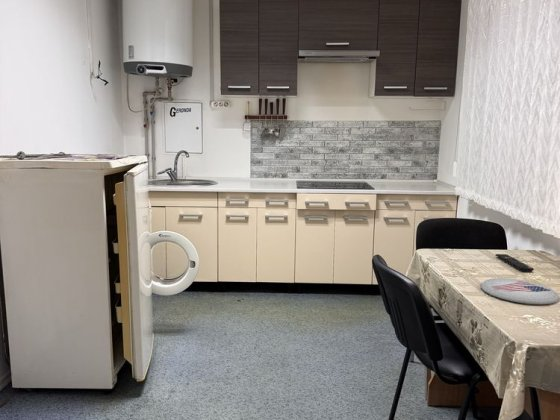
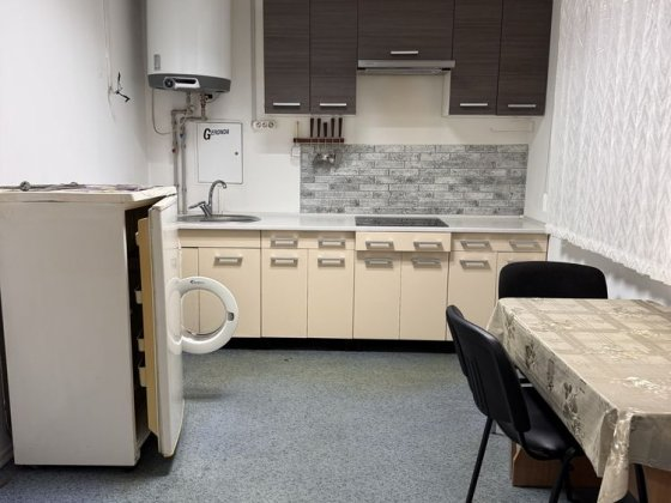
- remote control [494,253,535,273]
- plate [480,277,560,306]
